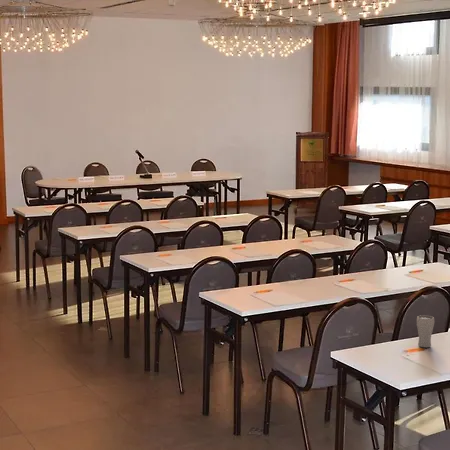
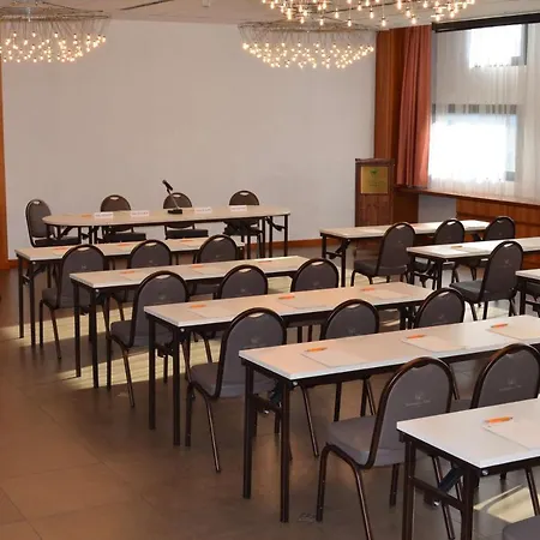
- drinking glass [416,314,435,348]
